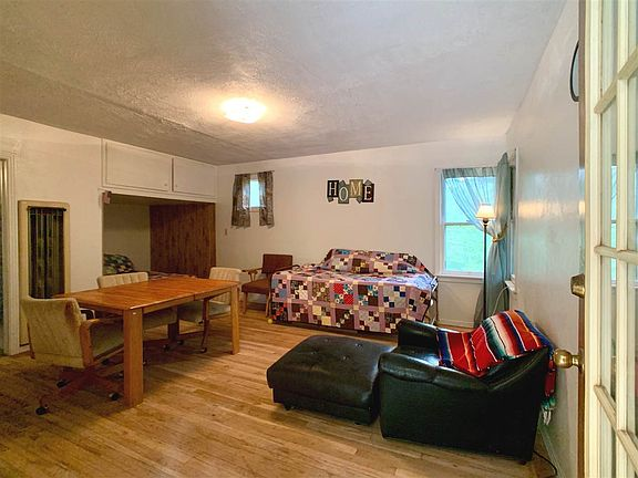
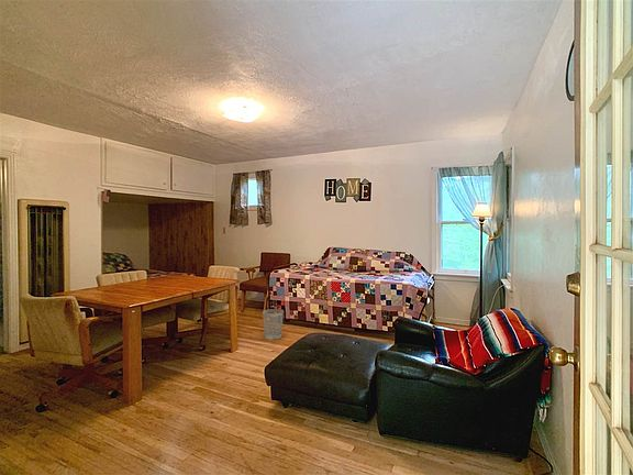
+ wastebasket [262,308,285,341]
